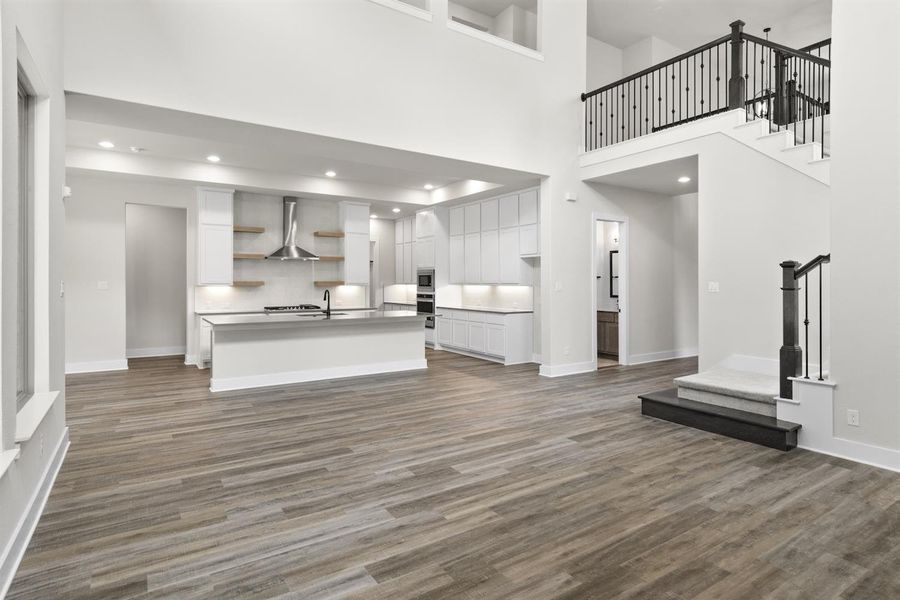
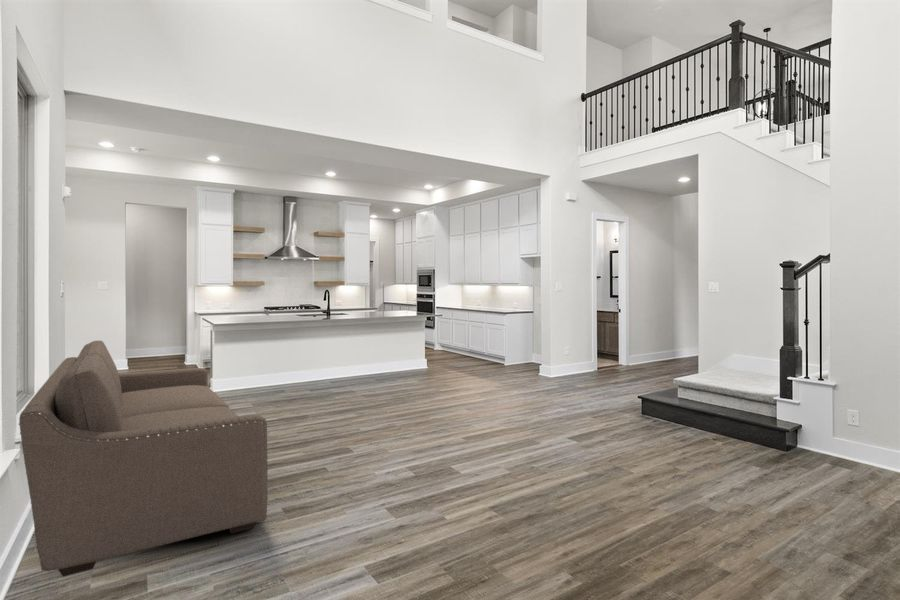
+ sofa [18,340,269,578]
